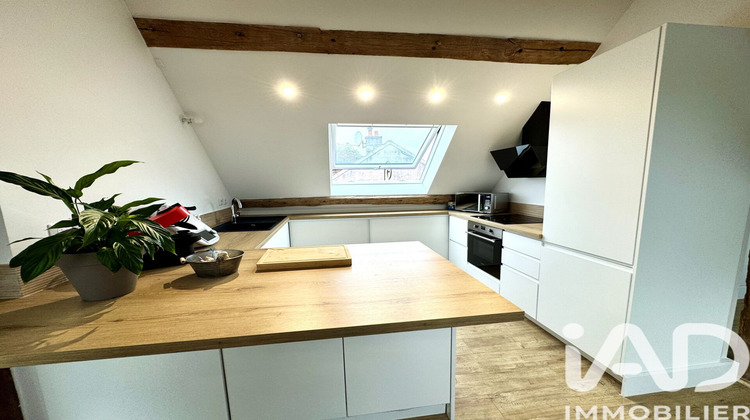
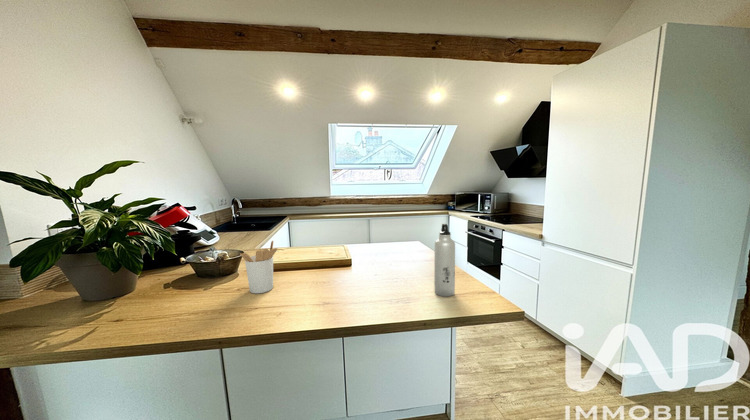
+ utensil holder [239,240,278,294]
+ water bottle [434,223,456,298]
